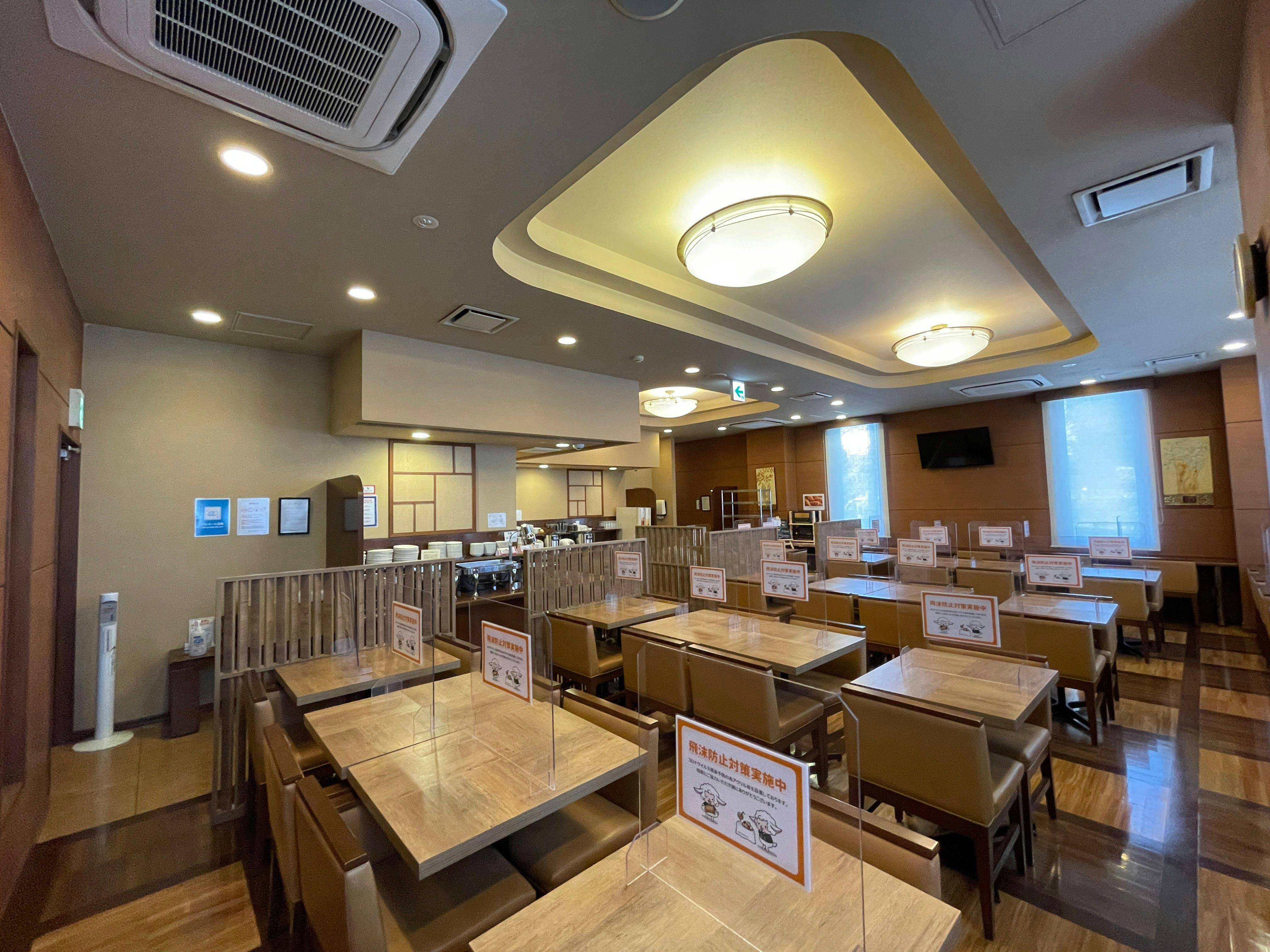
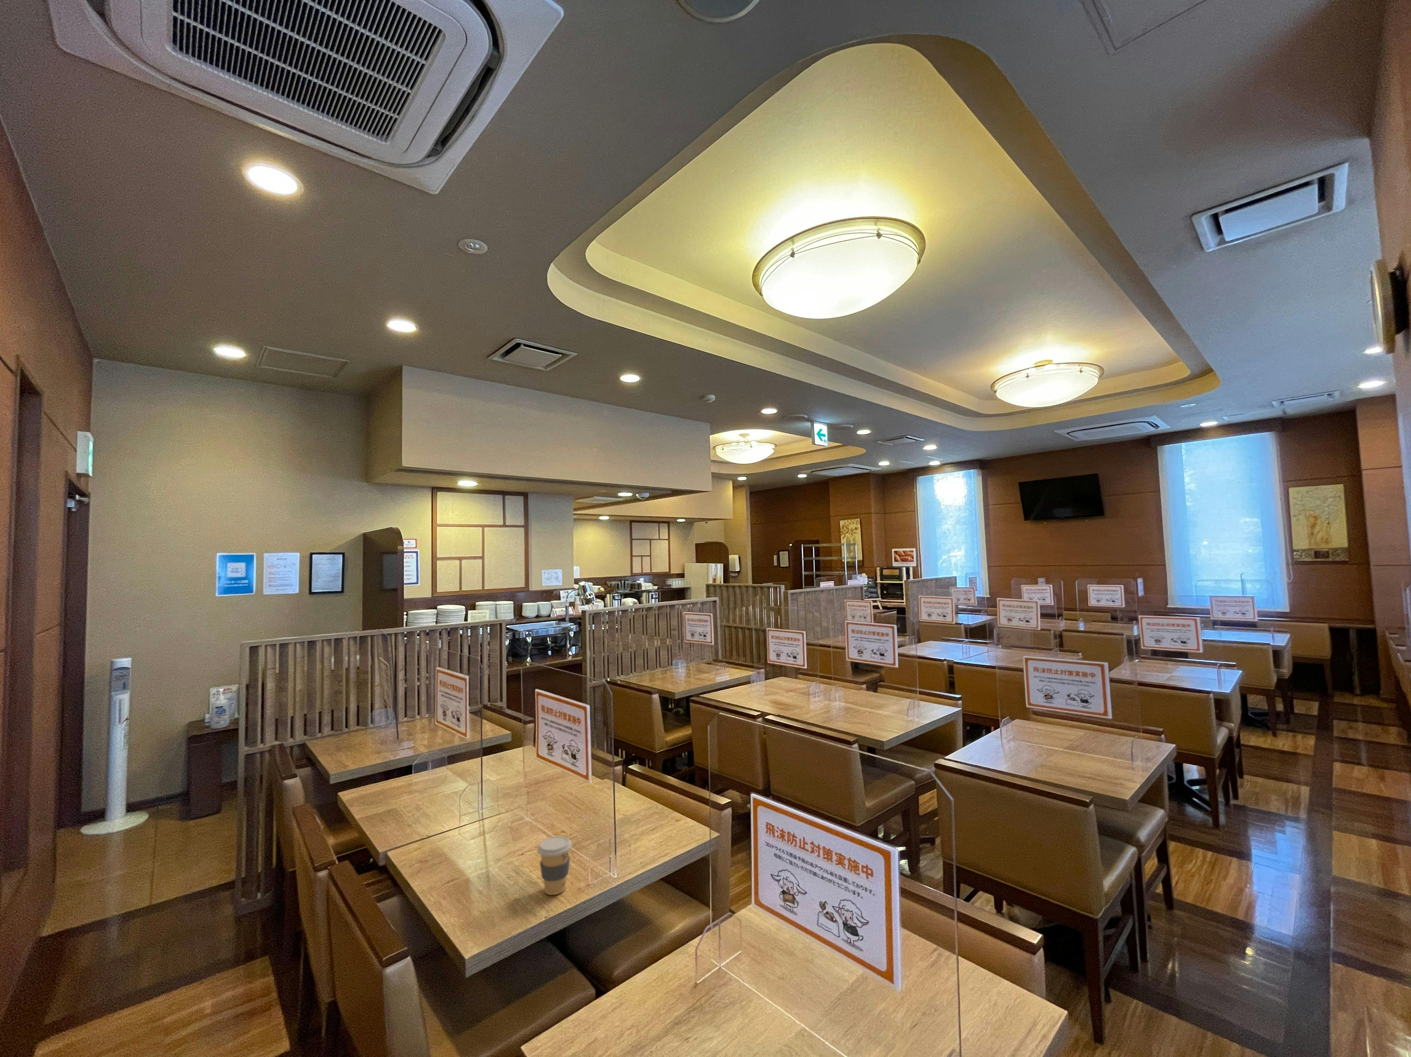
+ coffee cup [537,836,572,895]
